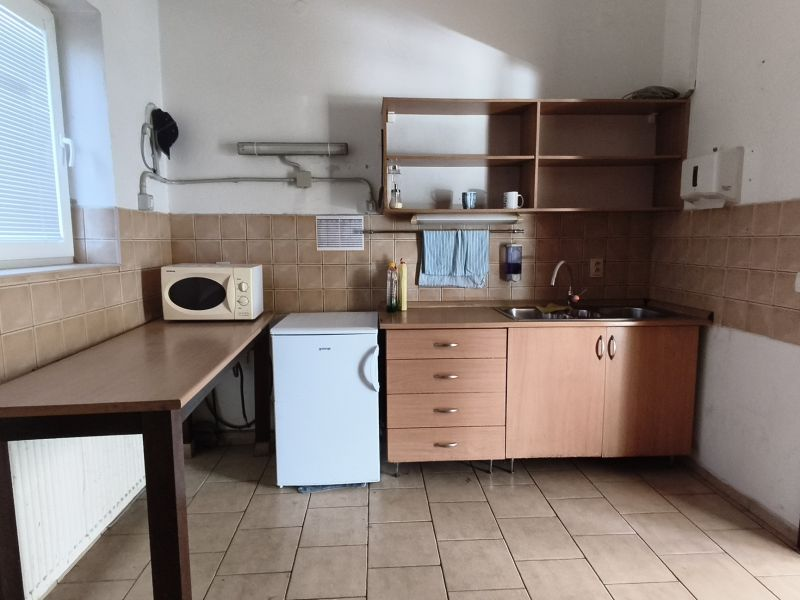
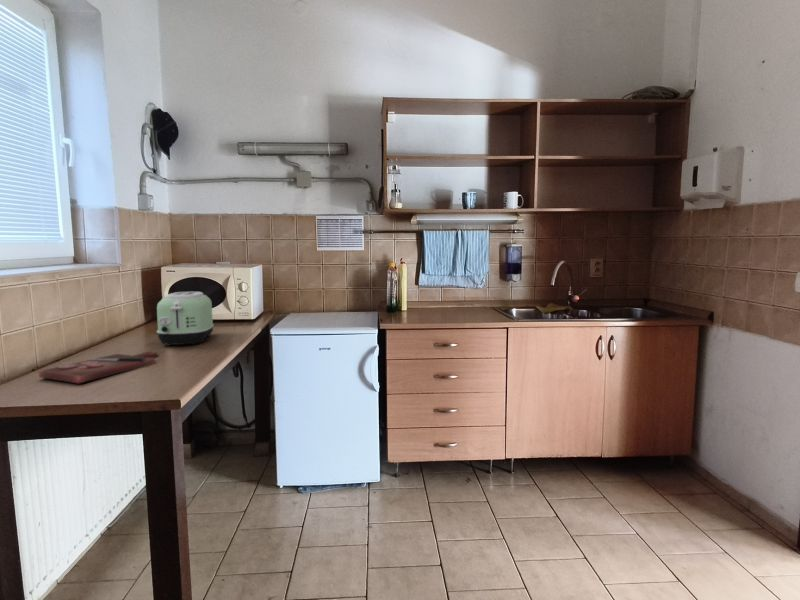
+ cutting board [38,350,158,384]
+ toaster [156,291,215,347]
